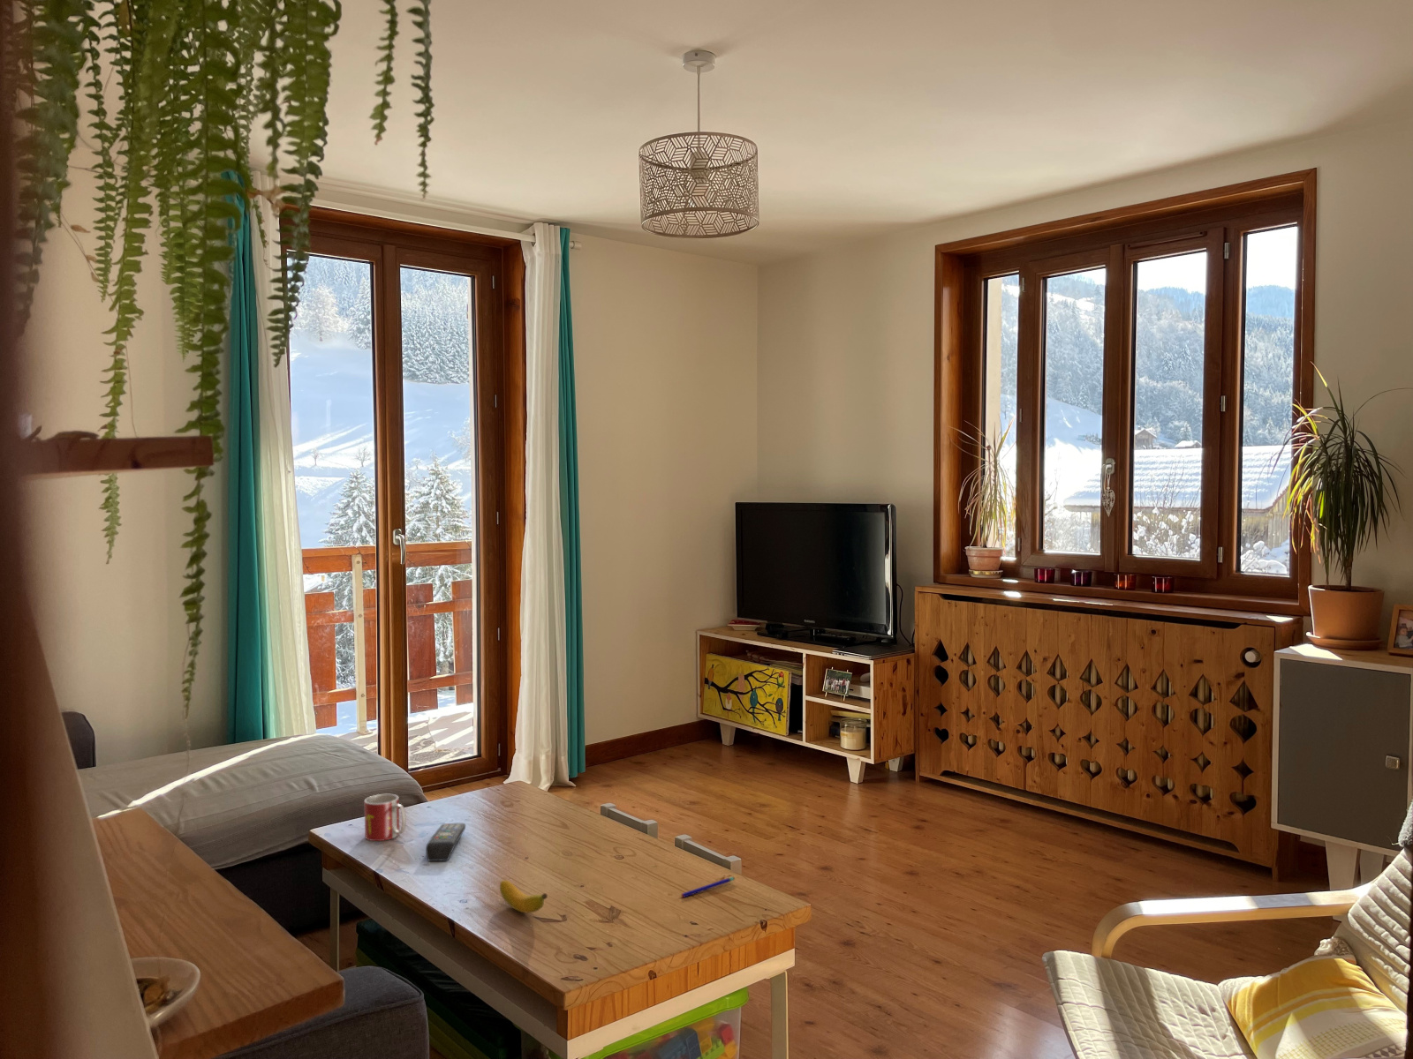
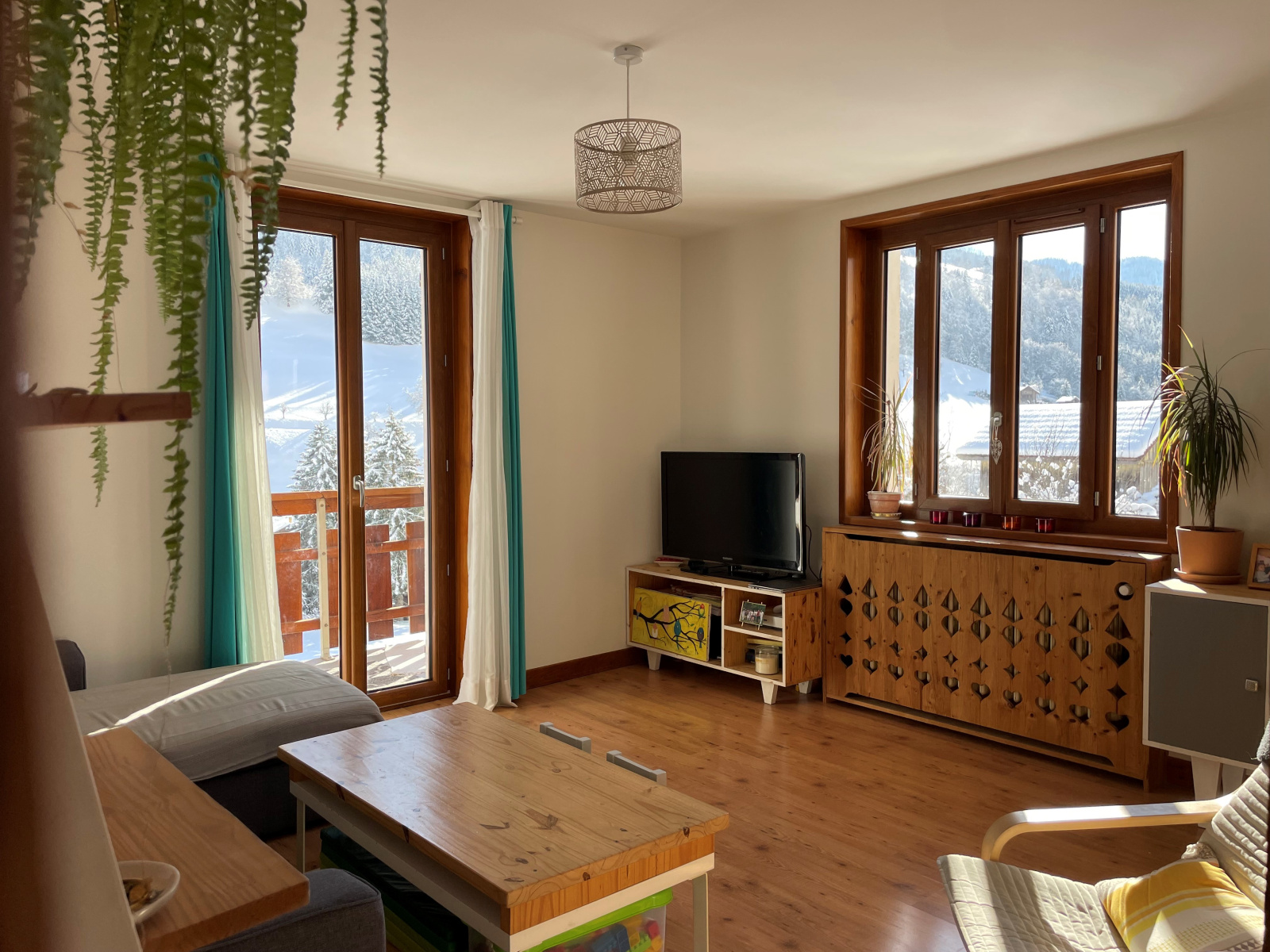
- mug [364,793,407,842]
- pen [680,877,735,899]
- banana [498,879,549,914]
- remote control [425,822,466,862]
